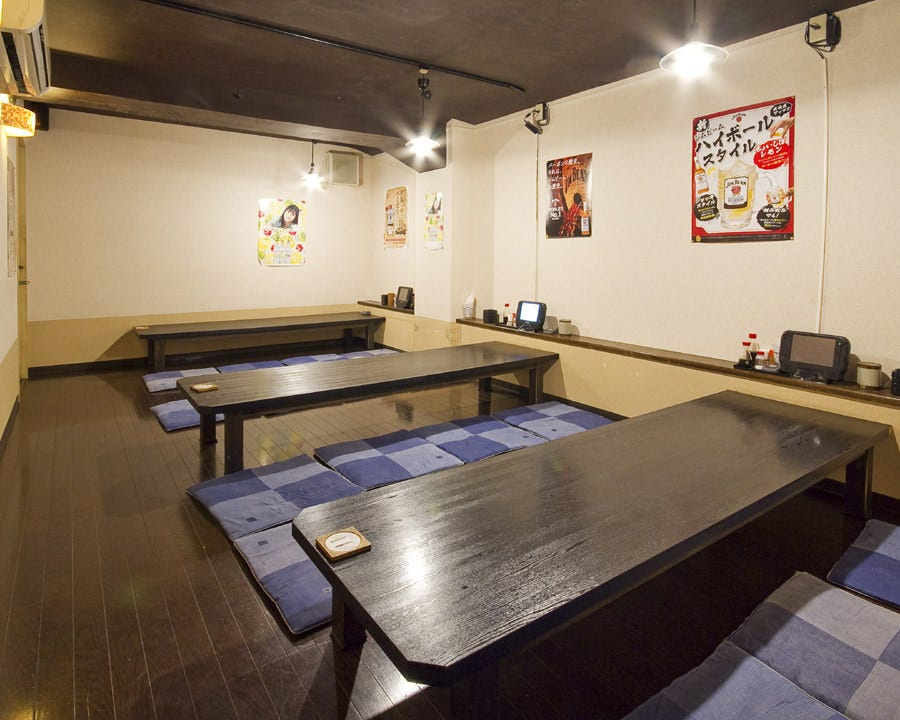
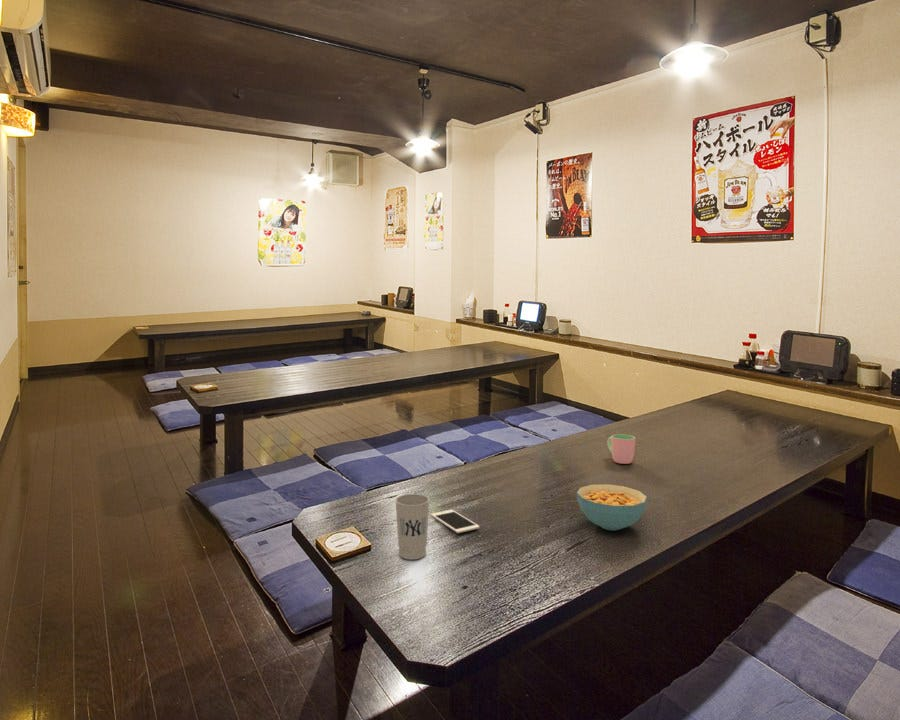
+ cereal bowl [576,483,648,531]
+ cup [606,433,636,465]
+ cell phone [430,509,480,534]
+ cup [394,493,430,560]
